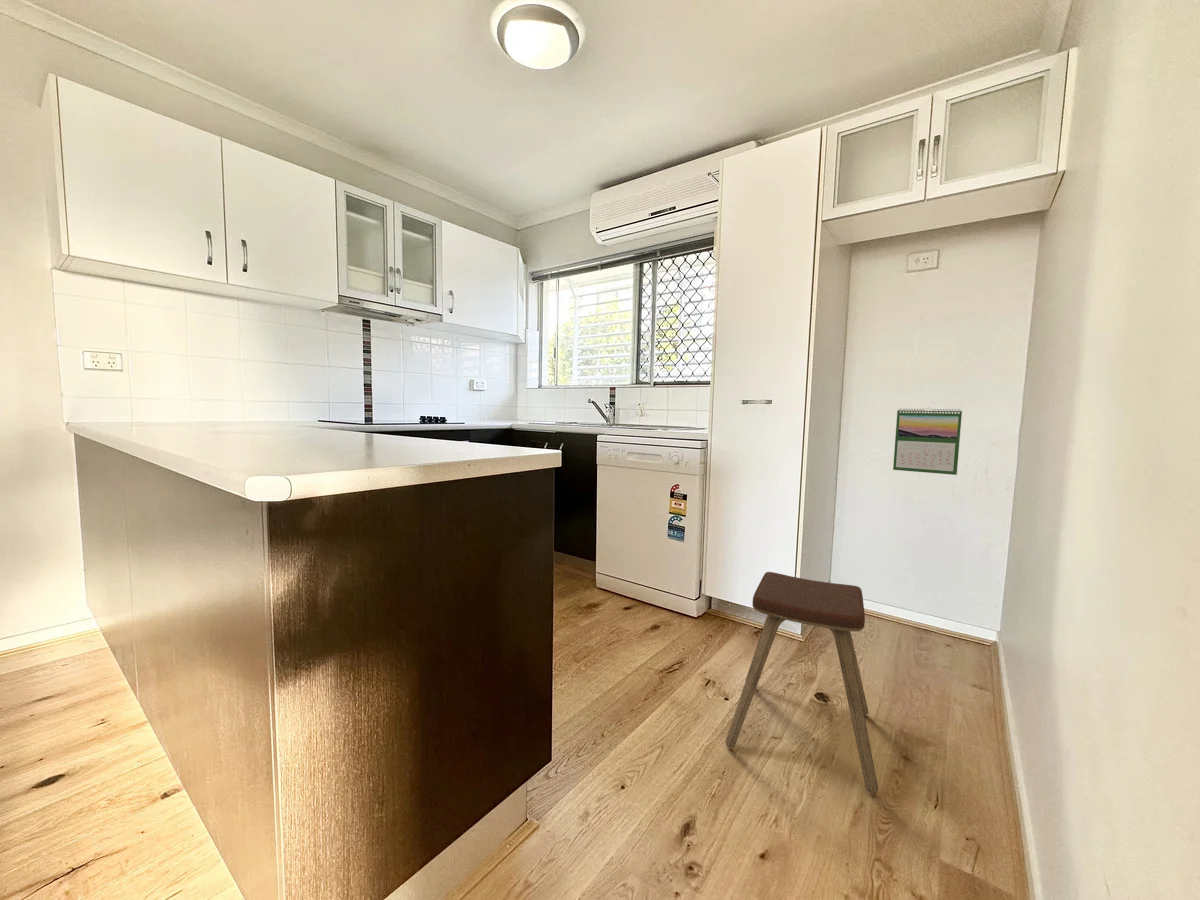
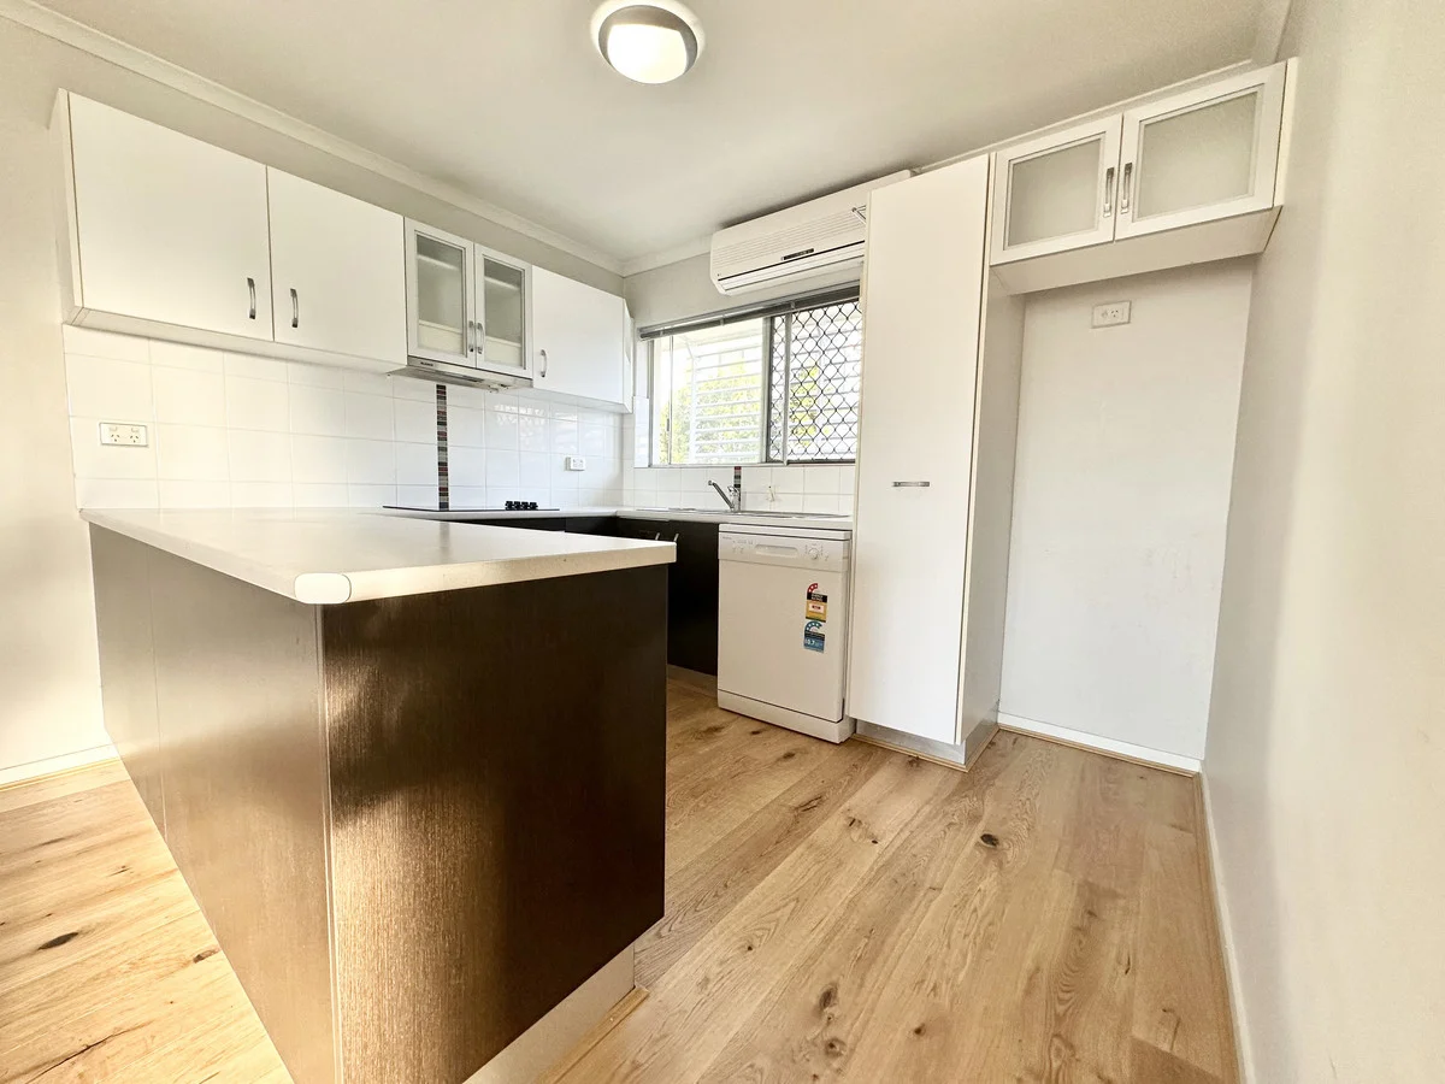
- music stool [725,571,879,795]
- calendar [892,407,963,476]
